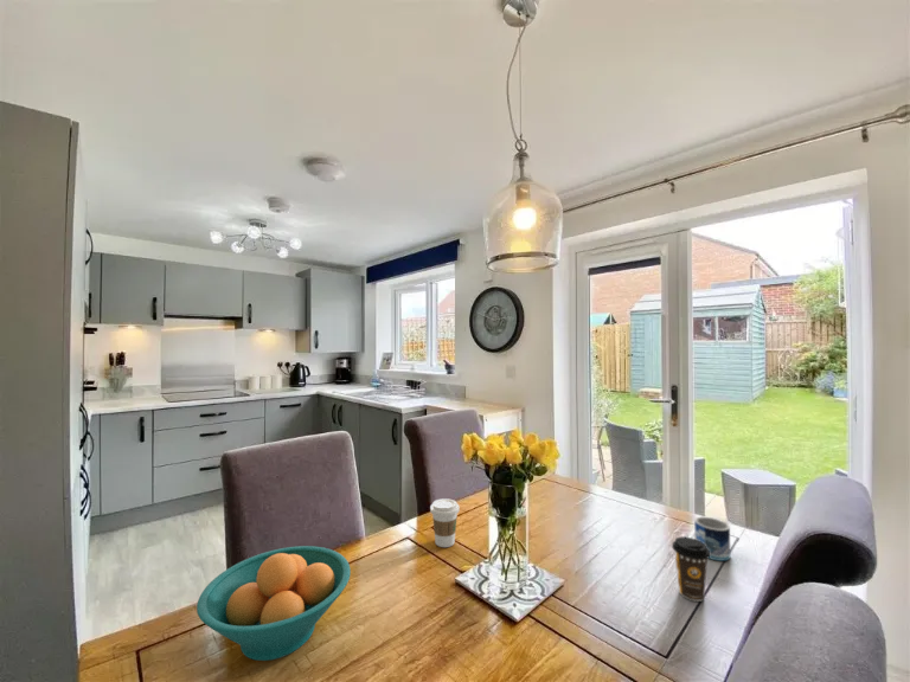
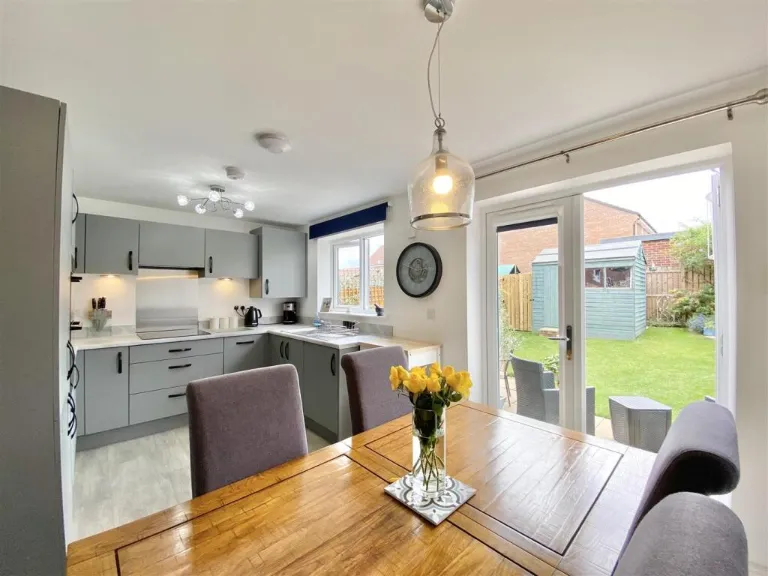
- coffee cup [429,497,461,548]
- mug [693,515,731,562]
- coffee cup [671,536,710,603]
- fruit bowl [196,545,352,662]
